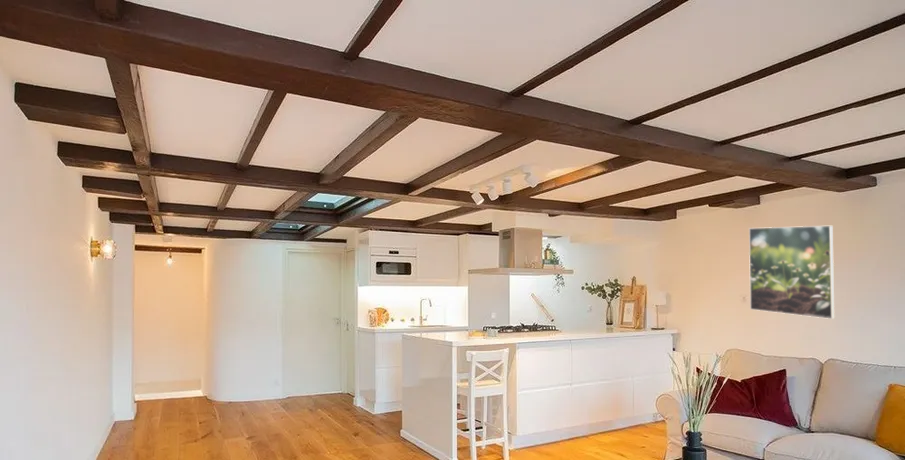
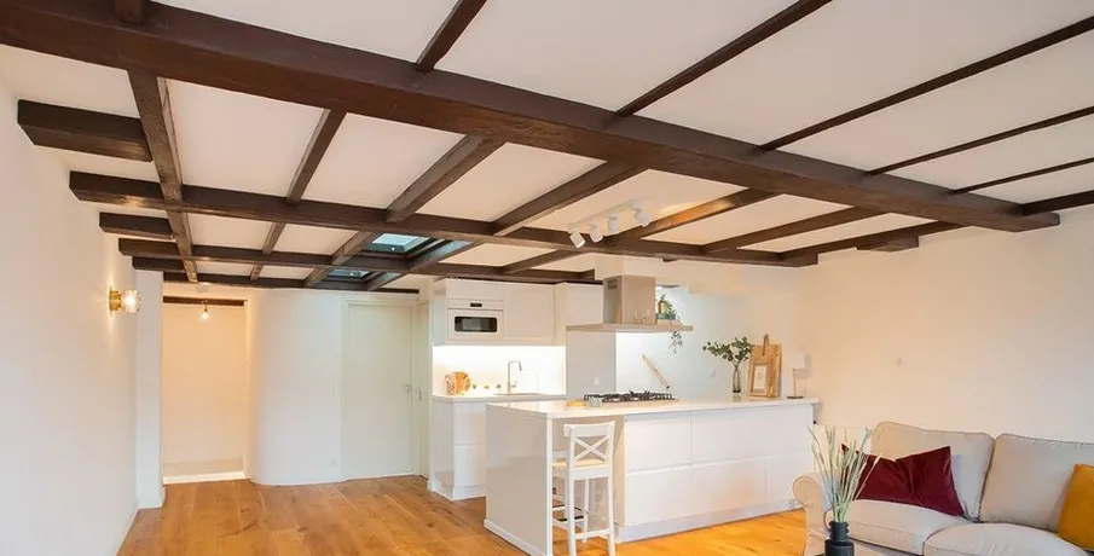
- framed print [748,225,836,320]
